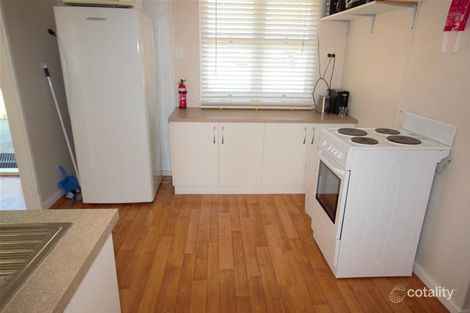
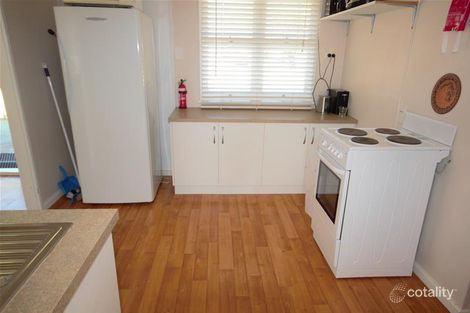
+ decorative plate [430,72,463,115]
